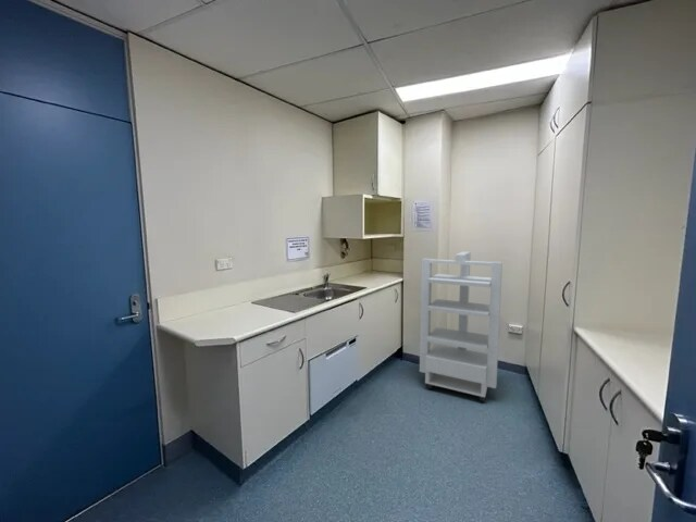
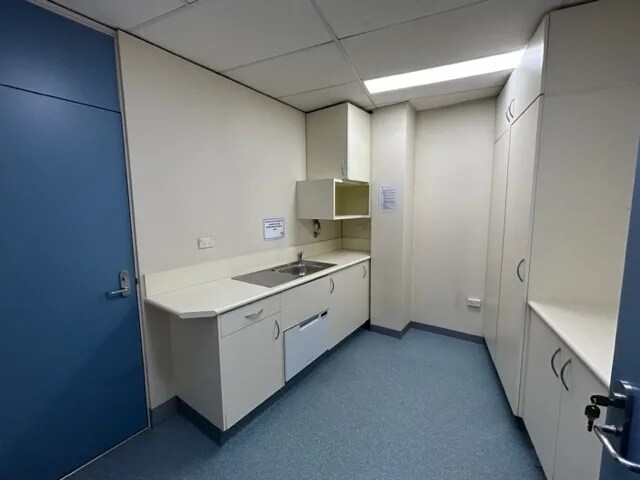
- storage cabinet [419,251,504,403]
